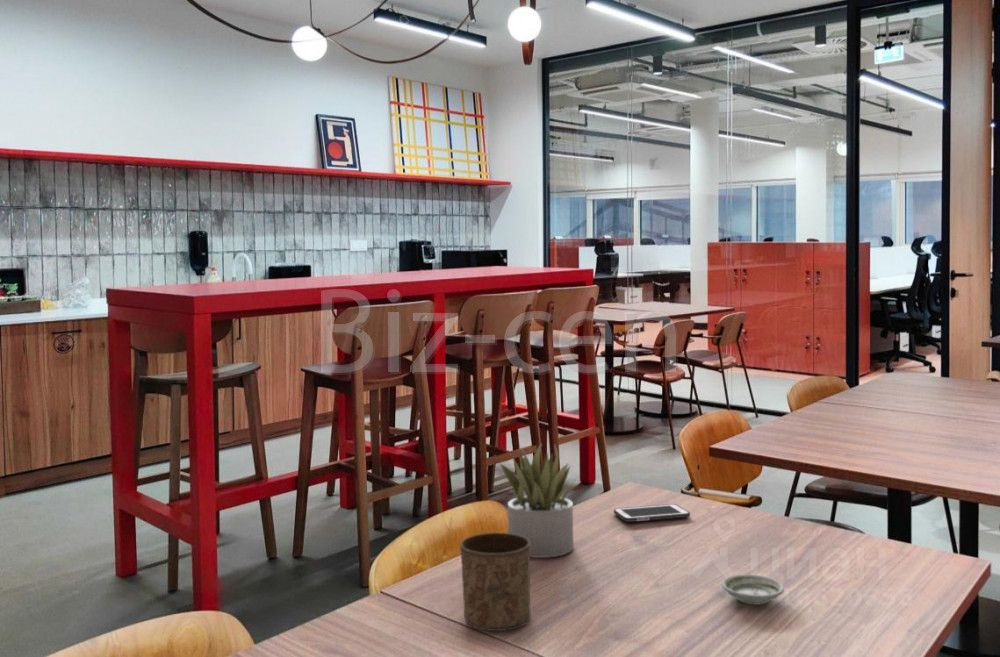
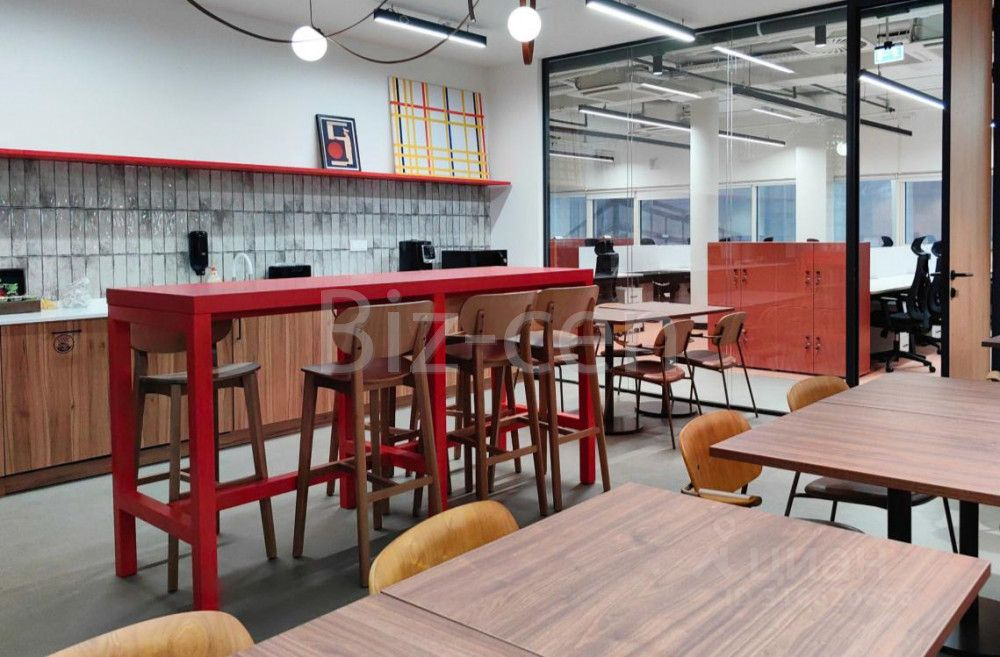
- cell phone [613,503,691,523]
- succulent plant [499,442,579,559]
- saucer [721,573,785,606]
- cup [459,532,532,632]
